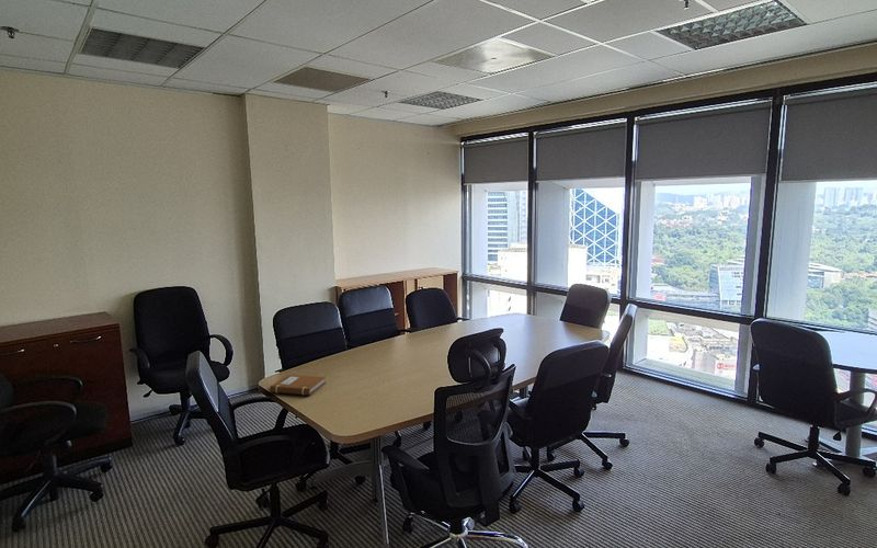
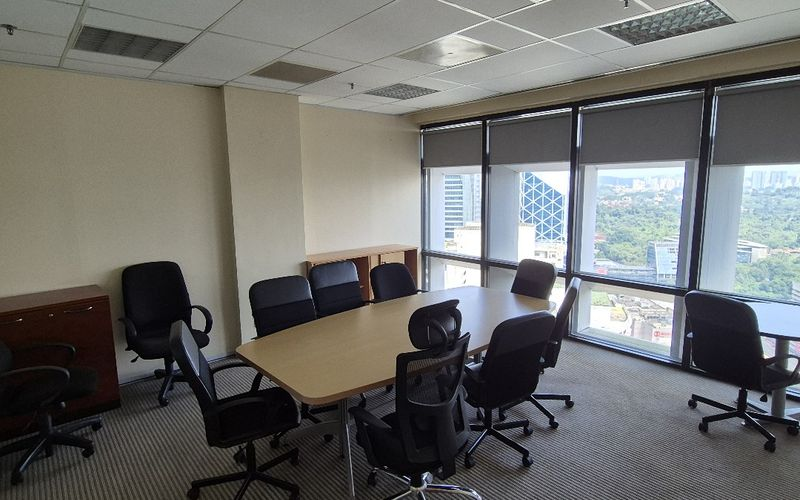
- notebook [269,374,327,397]
